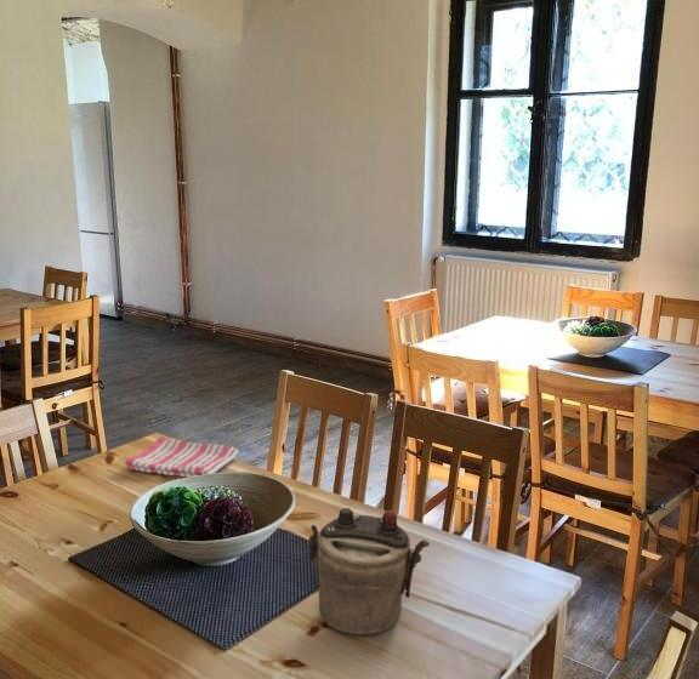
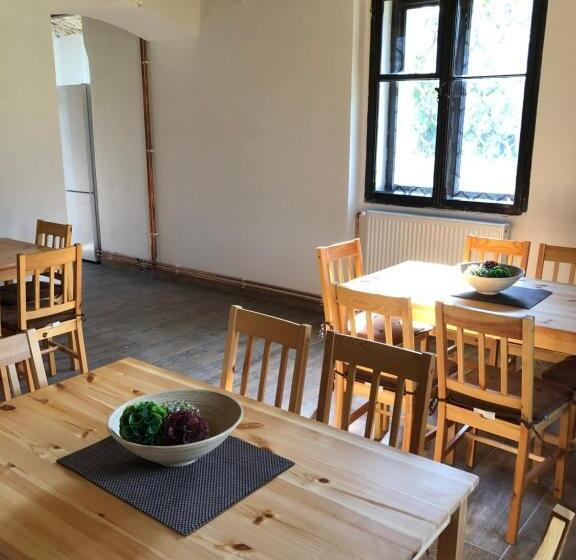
- dish towel [124,434,240,479]
- teapot [307,507,431,635]
